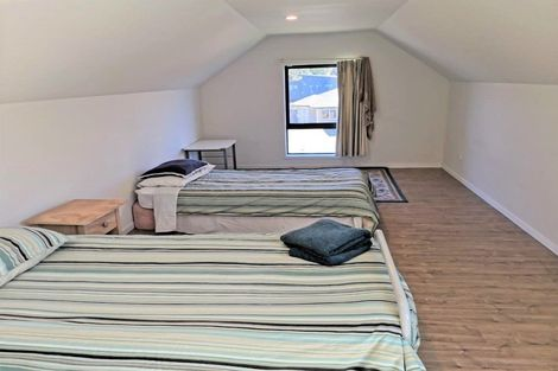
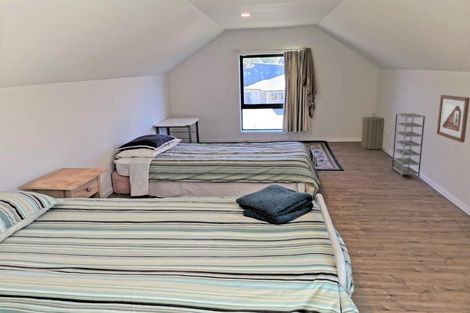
+ laundry hamper [360,112,385,150]
+ shelving unit [391,112,426,178]
+ picture frame [436,94,470,144]
